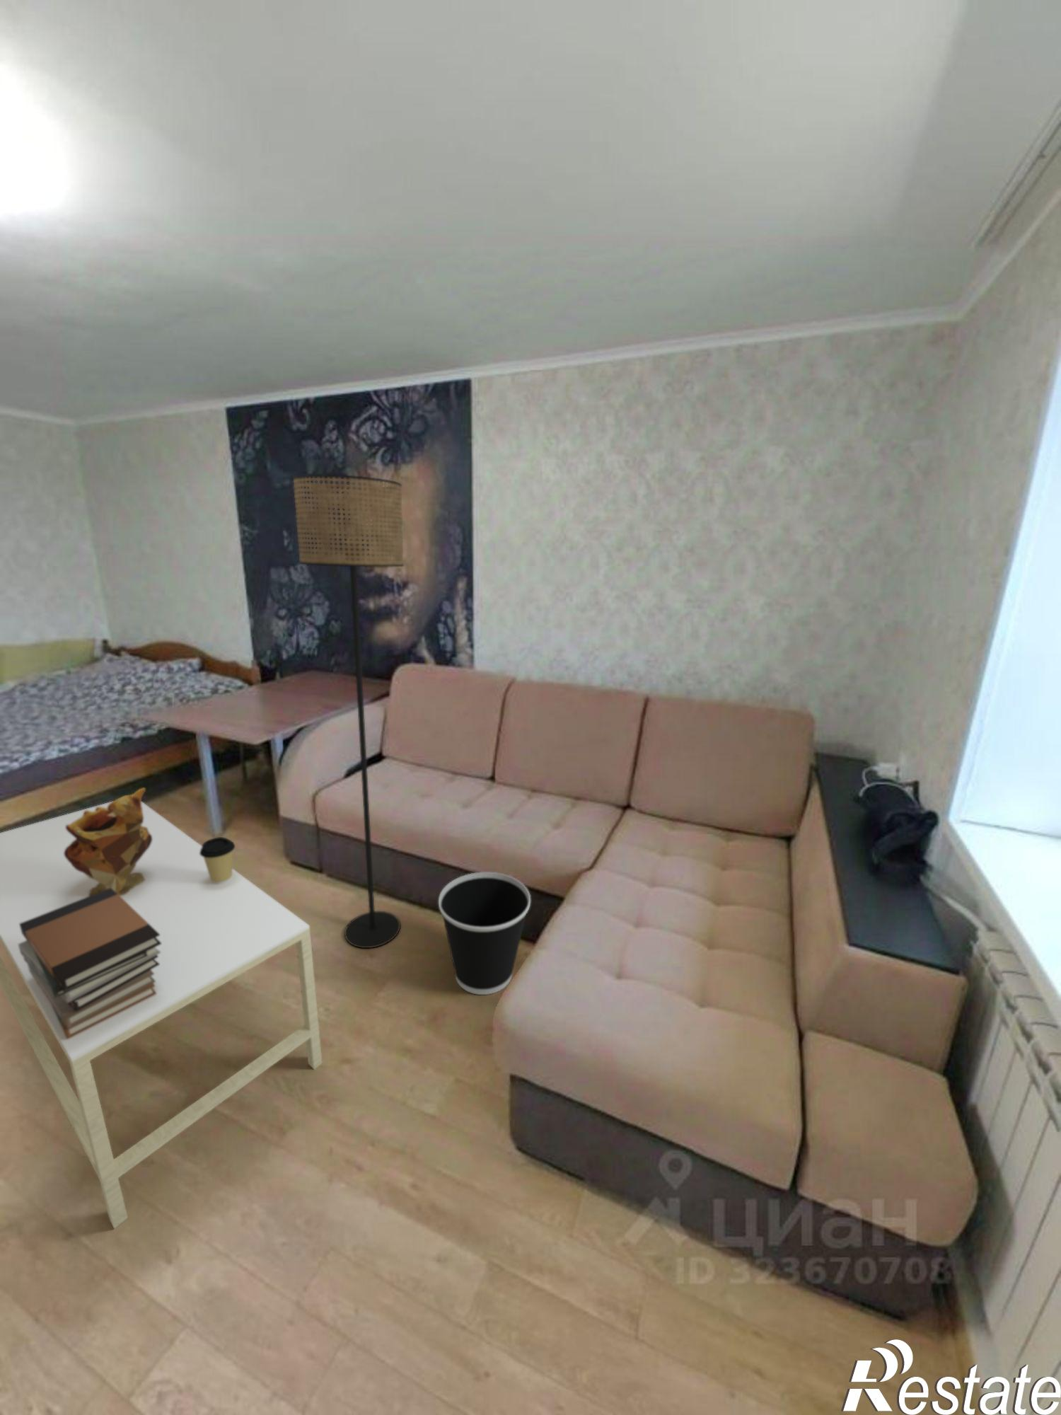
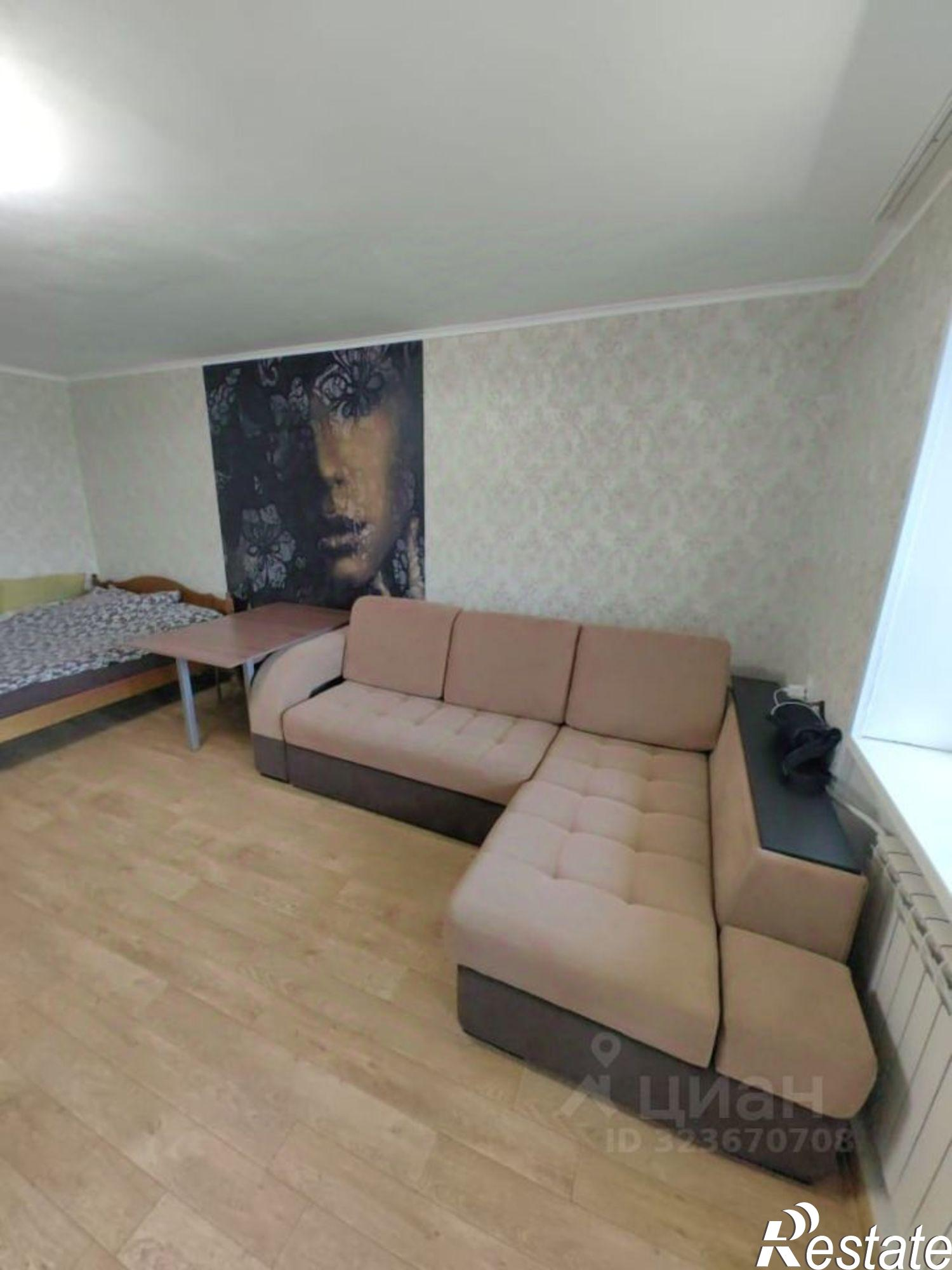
- vase [64,788,152,896]
- coffee table [0,800,322,1230]
- wastebasket [438,871,532,995]
- book stack [19,888,162,1040]
- coffee cup [199,837,235,885]
- floor lamp [292,474,405,949]
